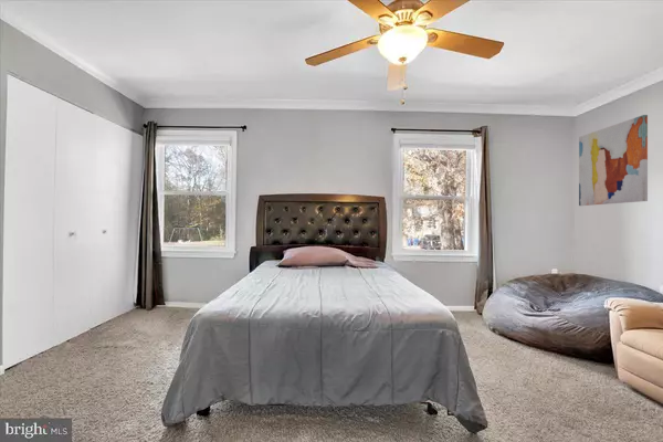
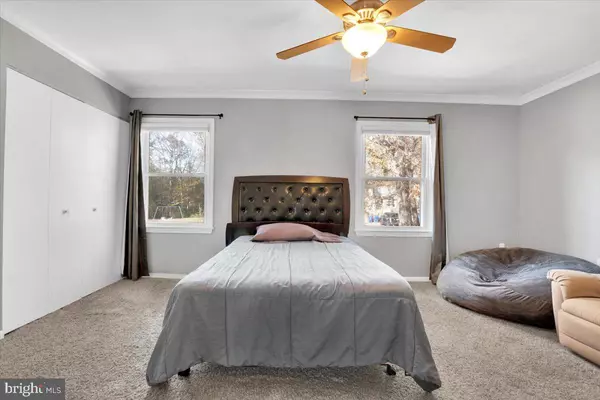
- wall art [578,114,649,207]
